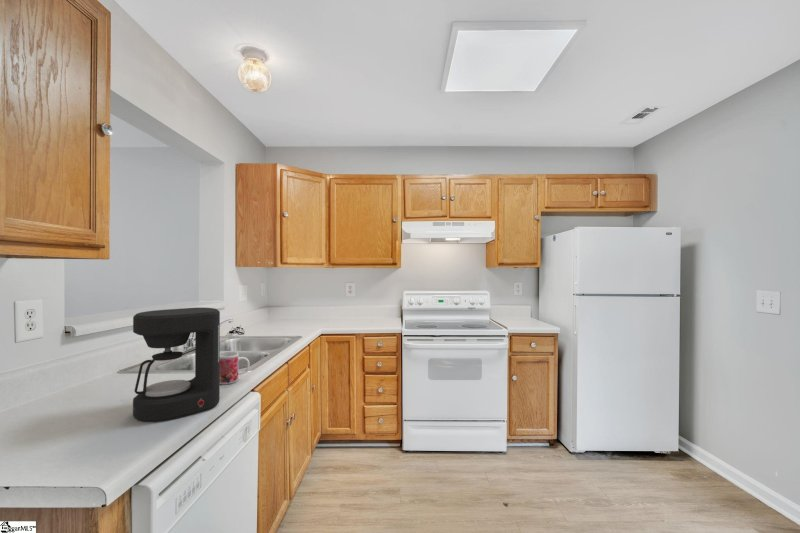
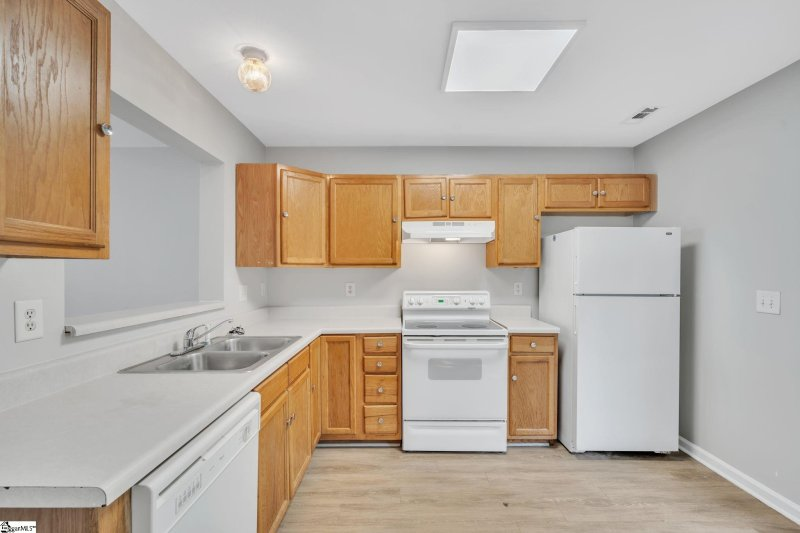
- mug [220,351,250,386]
- coffee maker [132,307,221,423]
